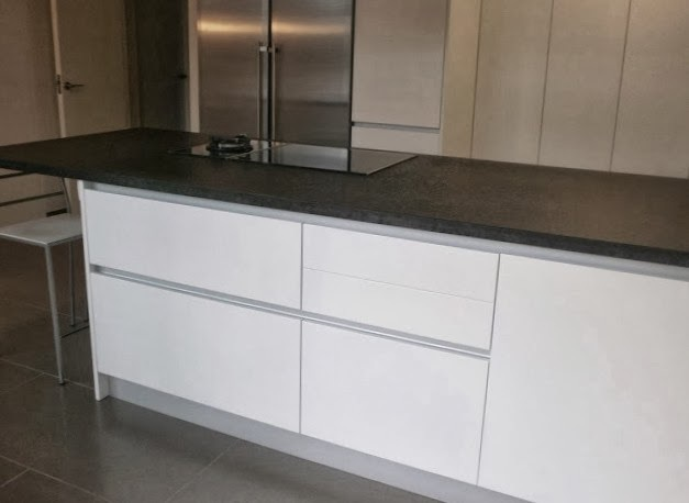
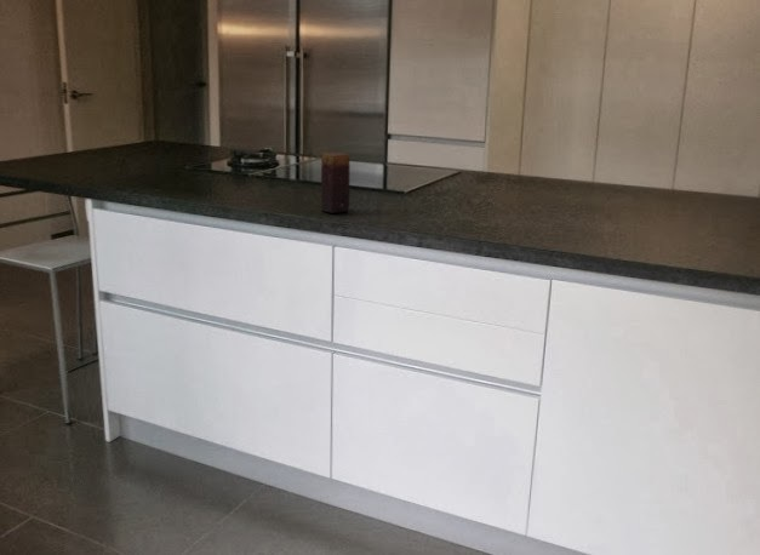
+ candle [320,151,352,214]
